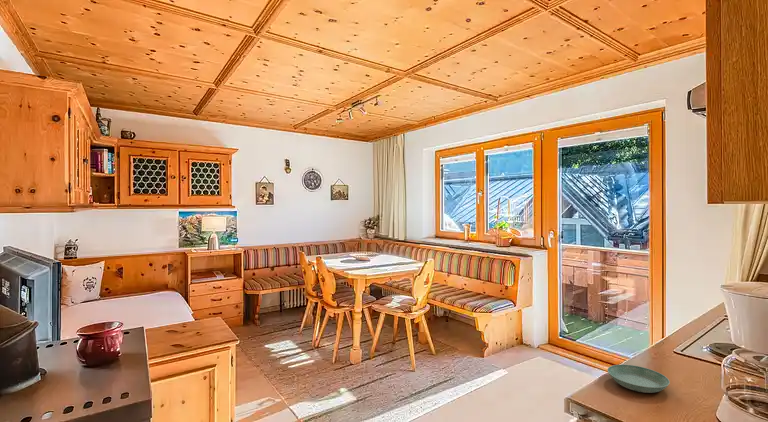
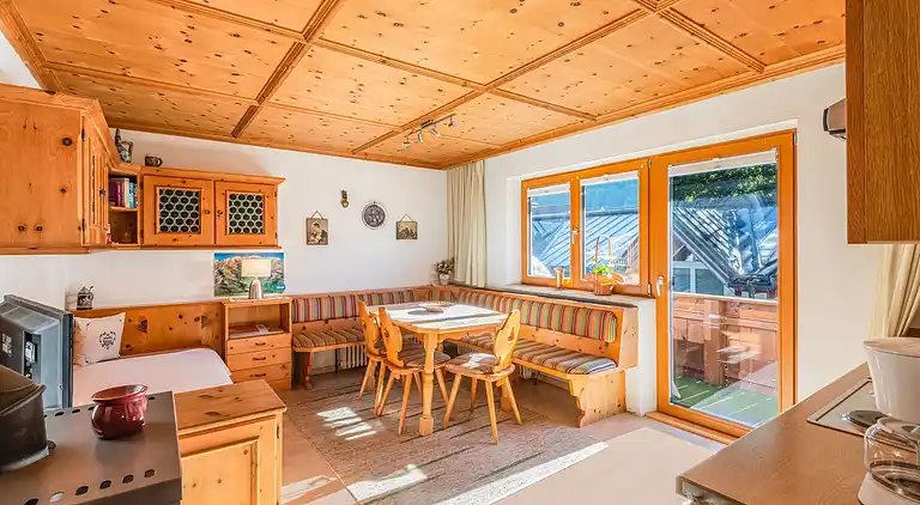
- saucer [607,364,671,394]
